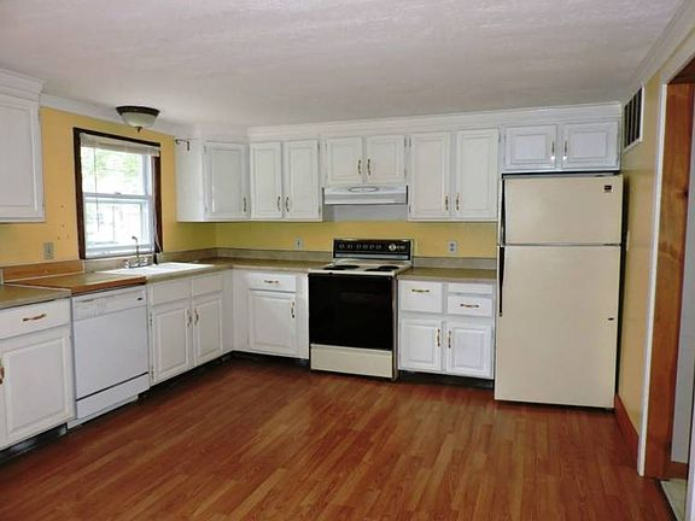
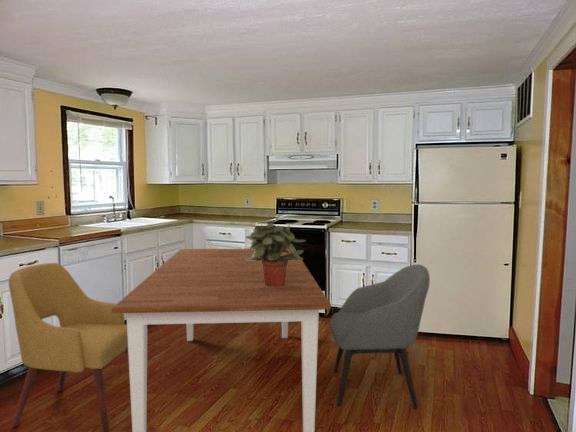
+ potted plant [245,221,307,287]
+ dining table [111,248,332,432]
+ chair [8,262,129,432]
+ chair [328,263,431,410]
